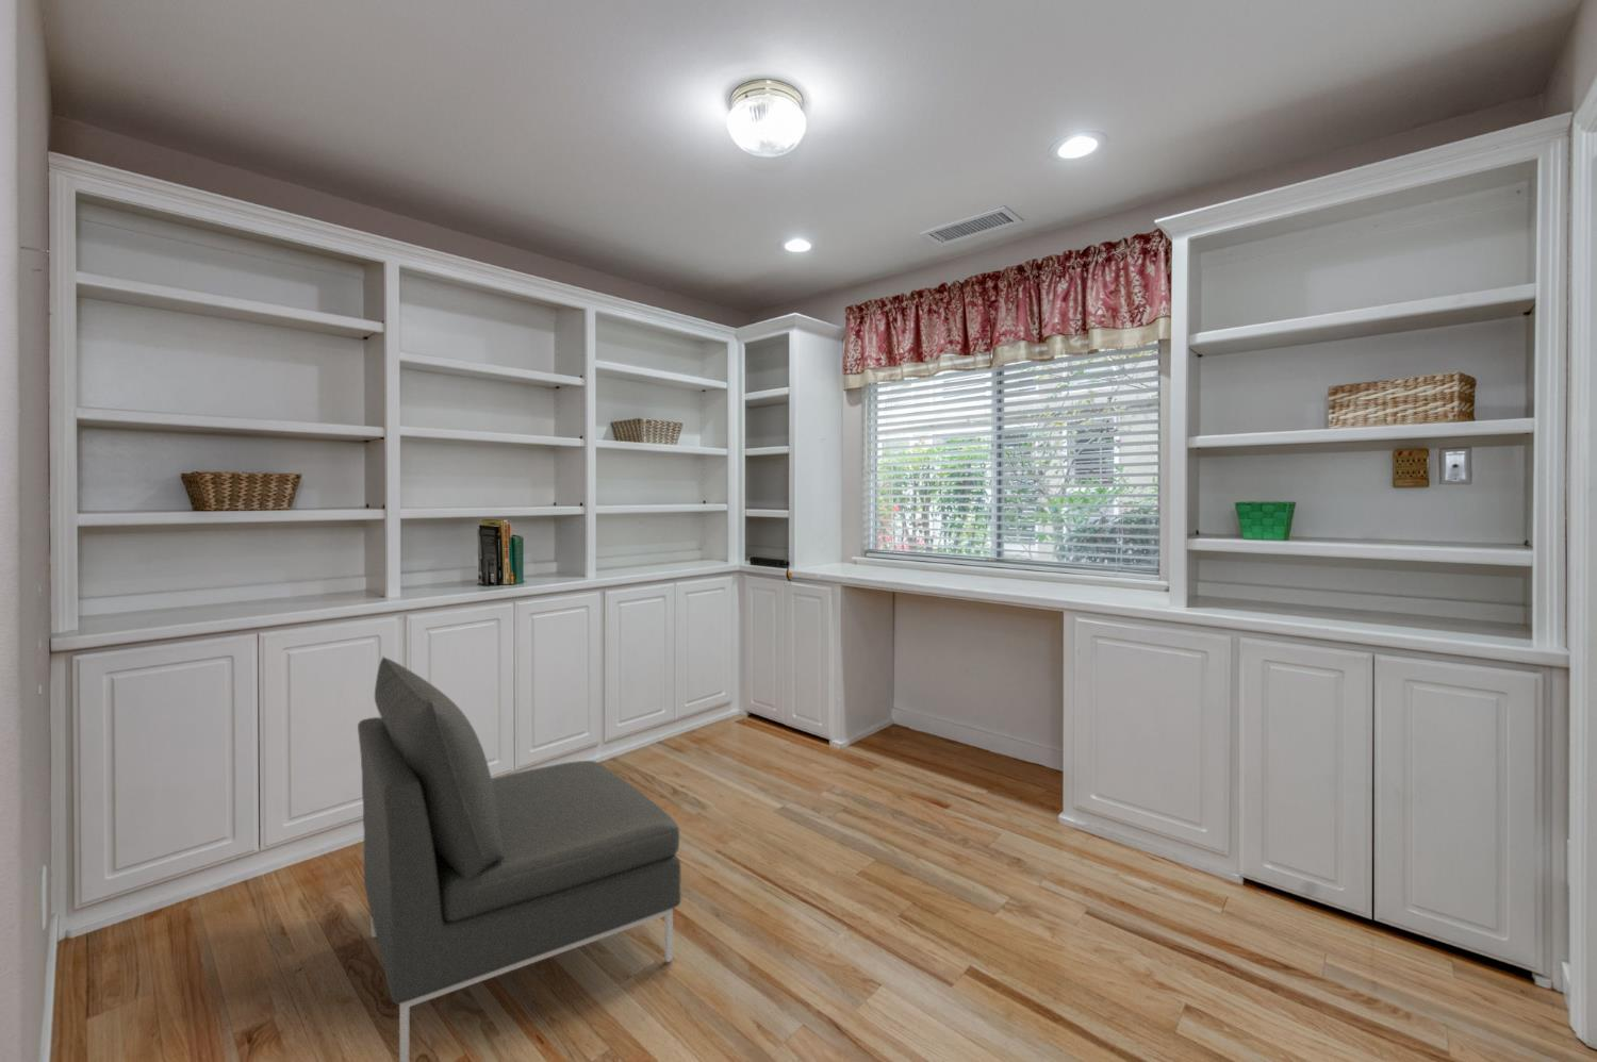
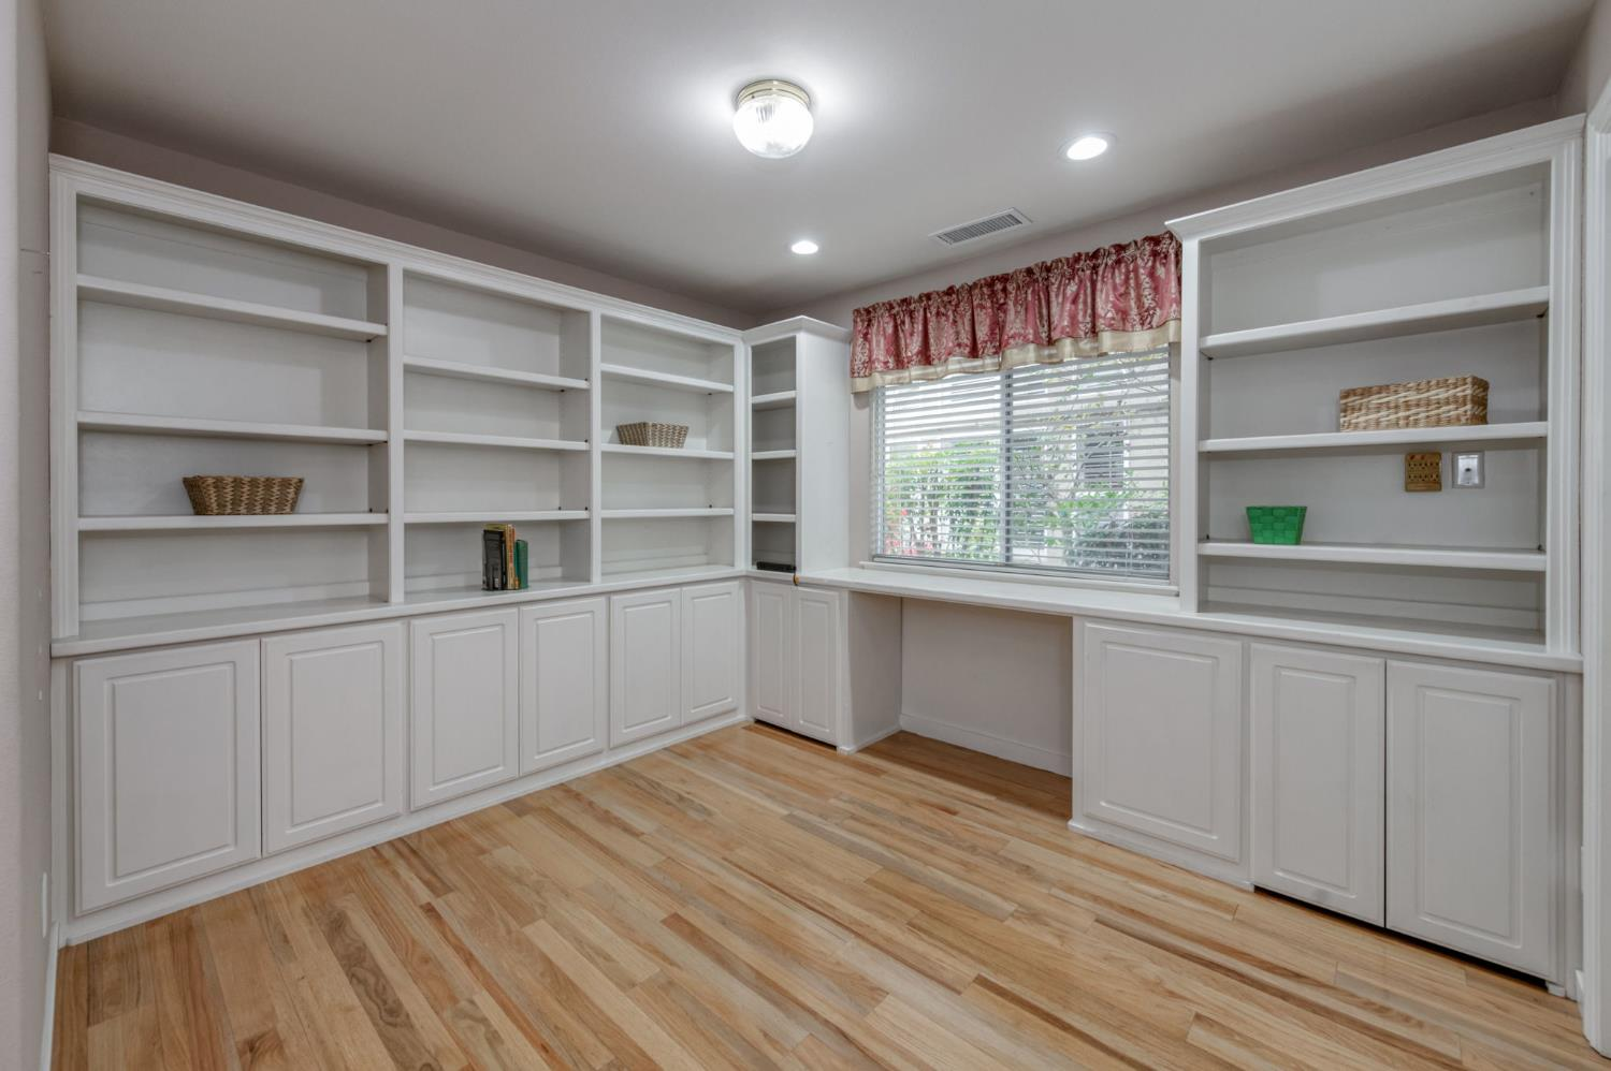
- armchair [357,655,682,1062]
